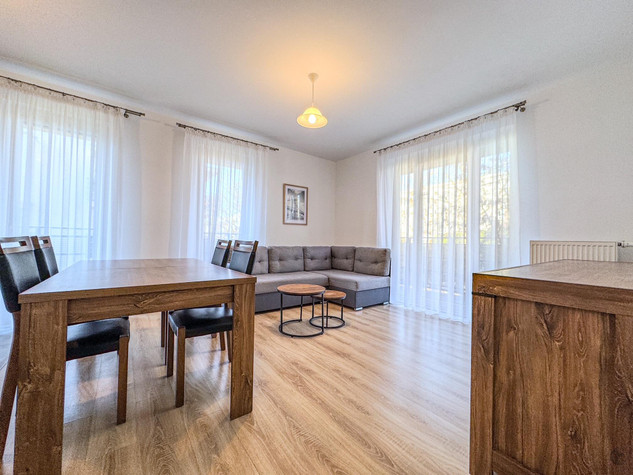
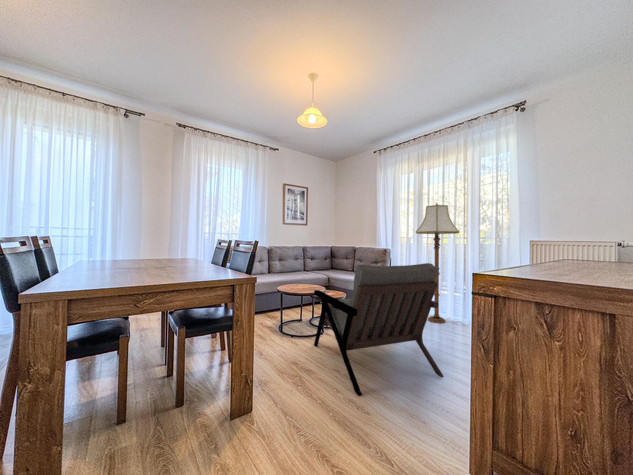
+ armchair [313,262,445,397]
+ floor lamp [415,202,460,324]
